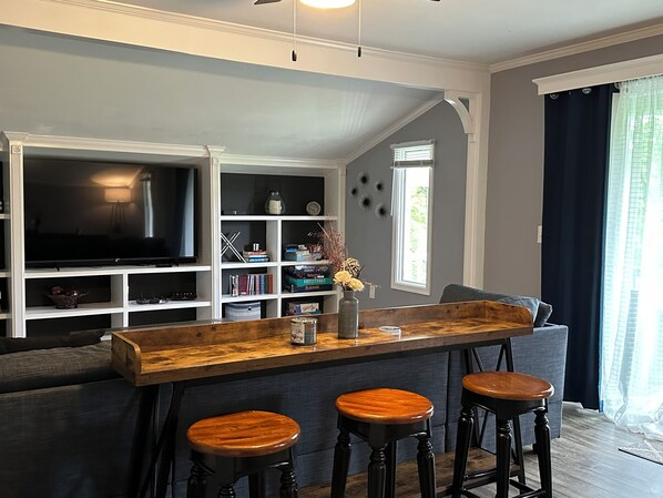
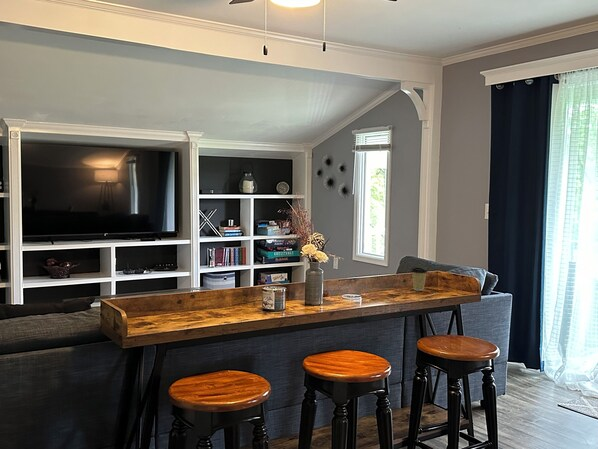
+ coffee cup [410,266,428,292]
